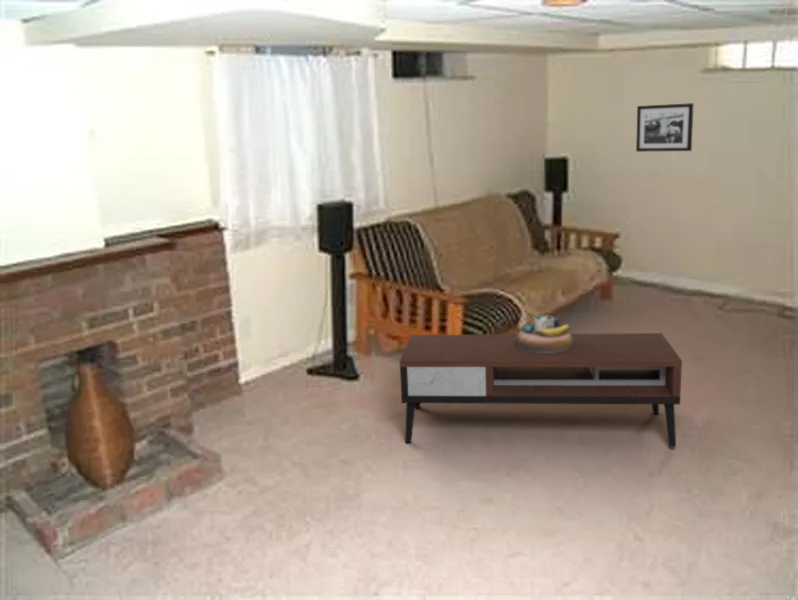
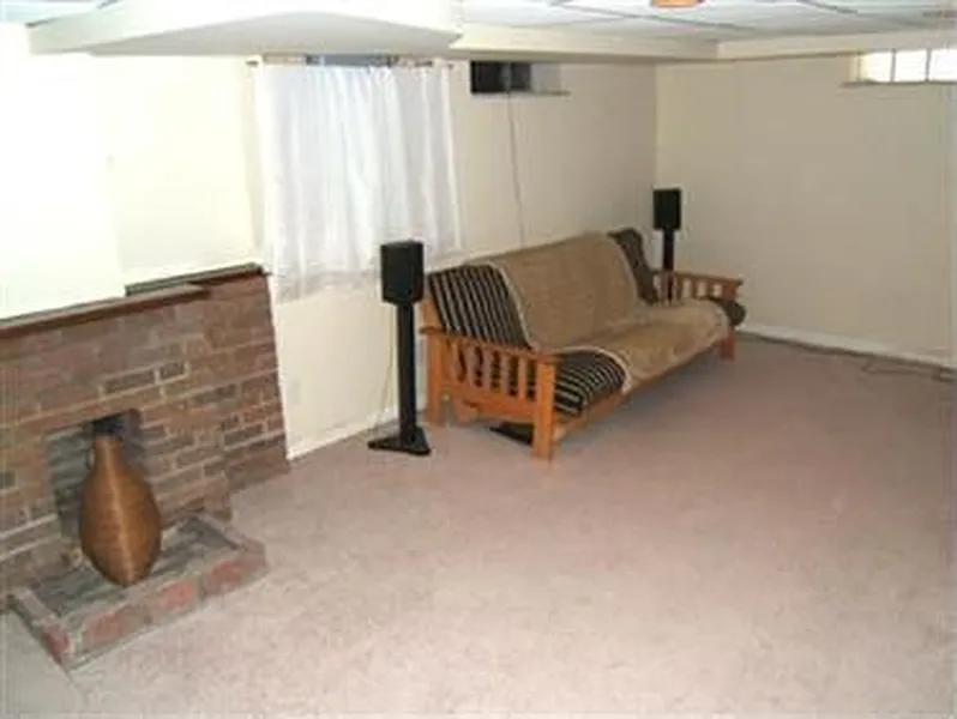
- decorative bowl [517,313,572,353]
- picture frame [635,102,695,153]
- coffee table [399,332,683,448]
